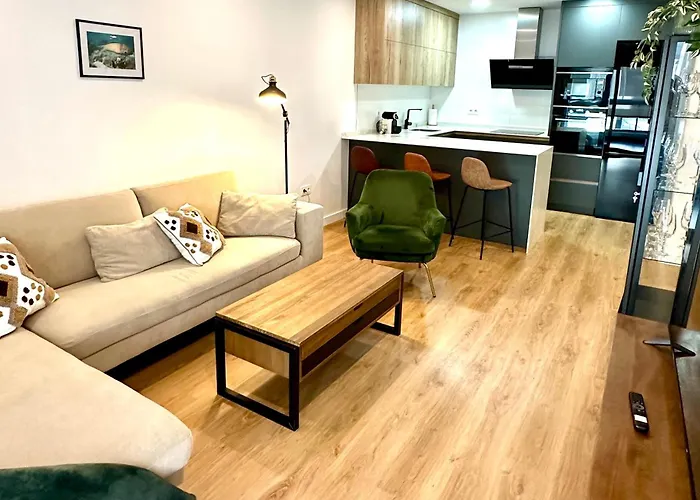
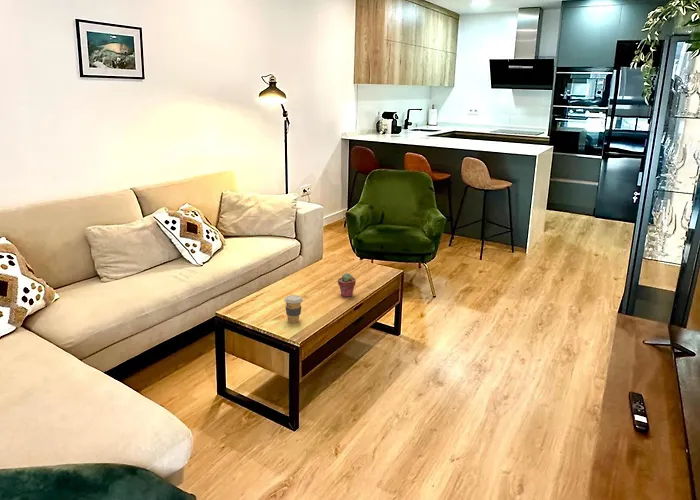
+ potted succulent [337,272,357,298]
+ coffee cup [283,294,304,324]
